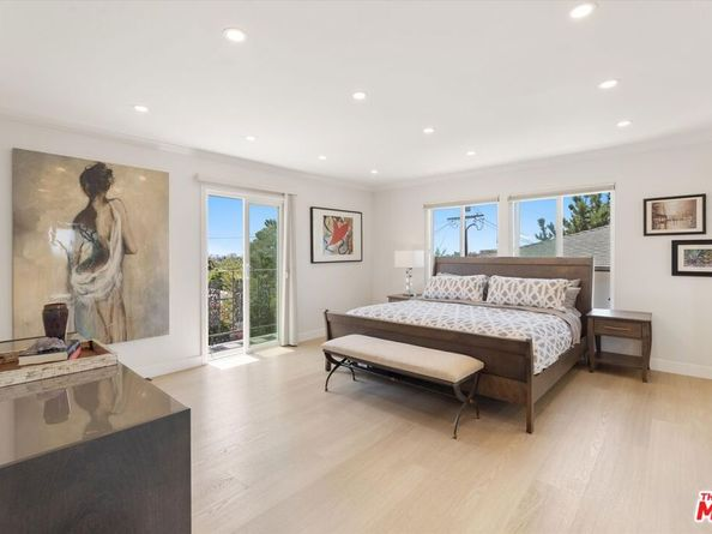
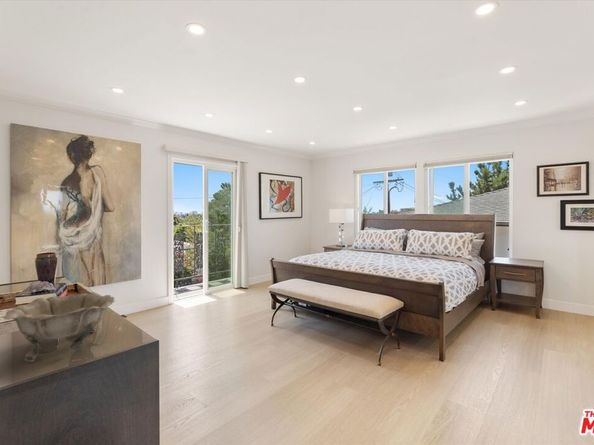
+ decorative bowl [0,291,116,363]
